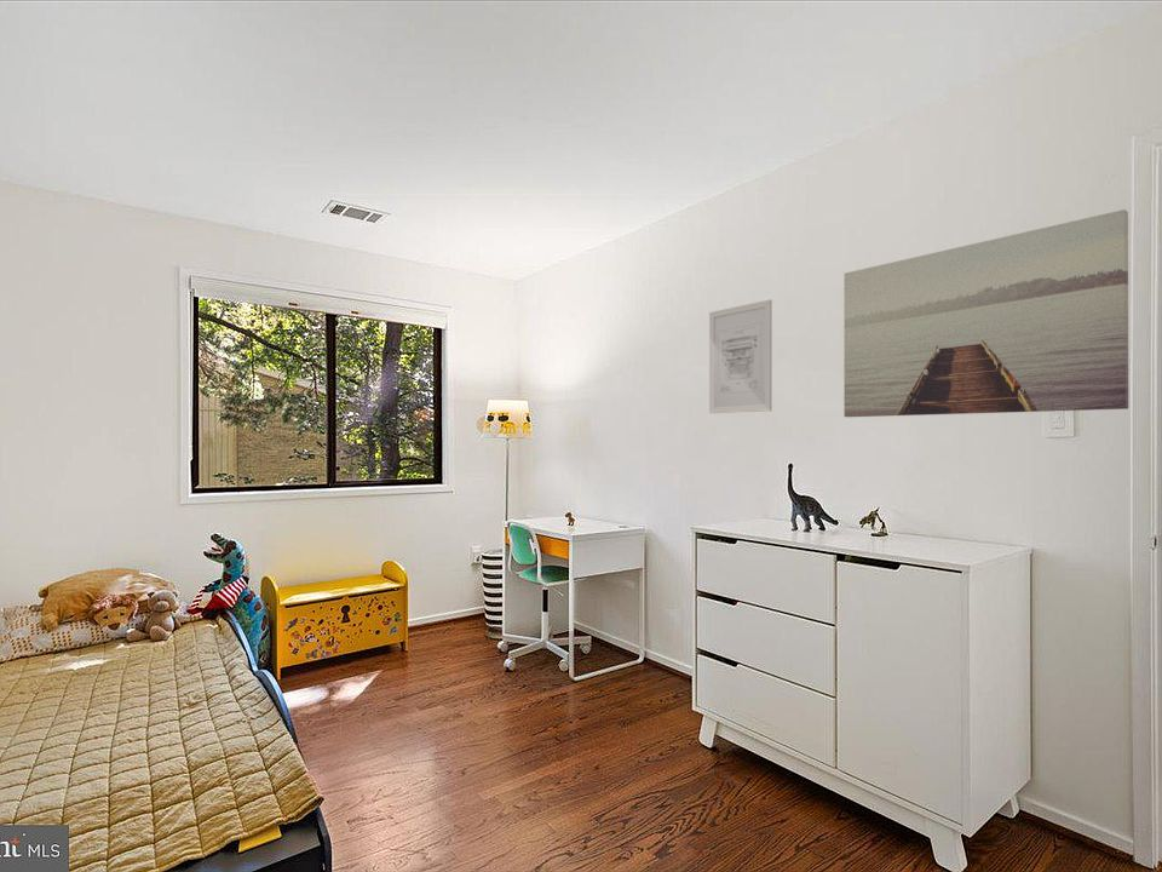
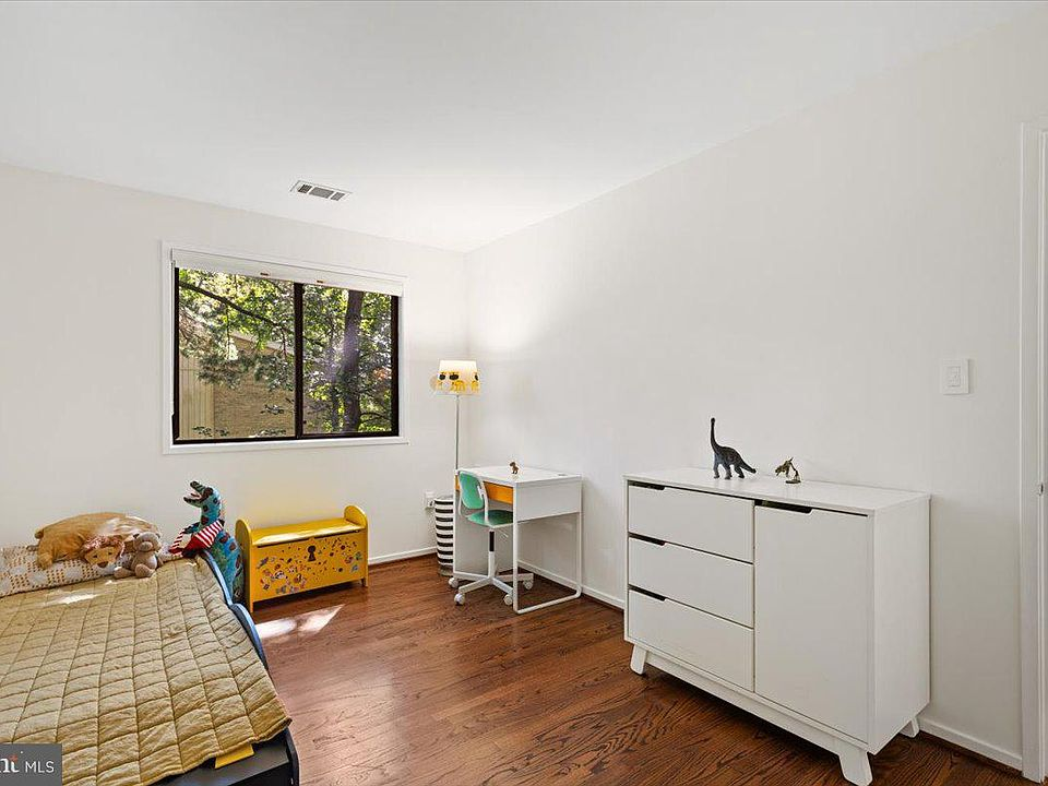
- wall art [842,208,1129,418]
- wall art [708,298,773,415]
